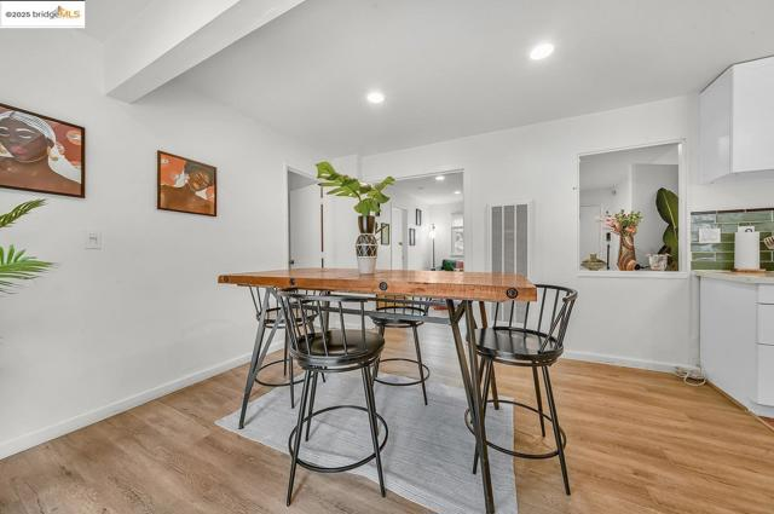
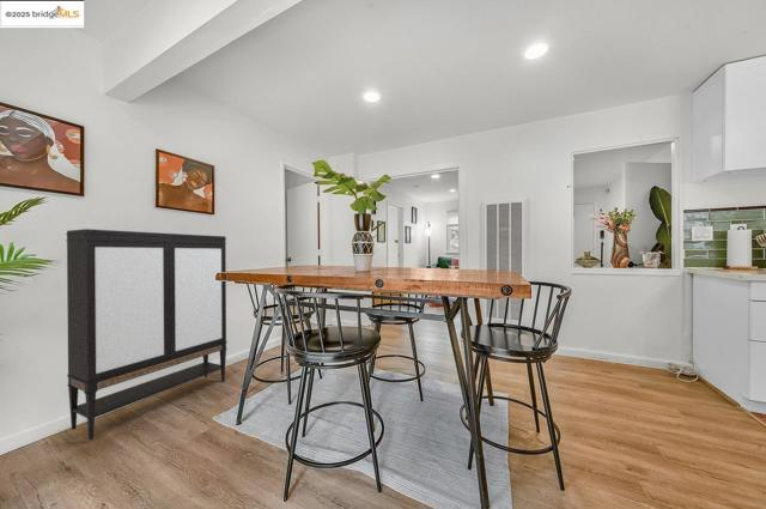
+ storage cabinet [65,228,229,441]
